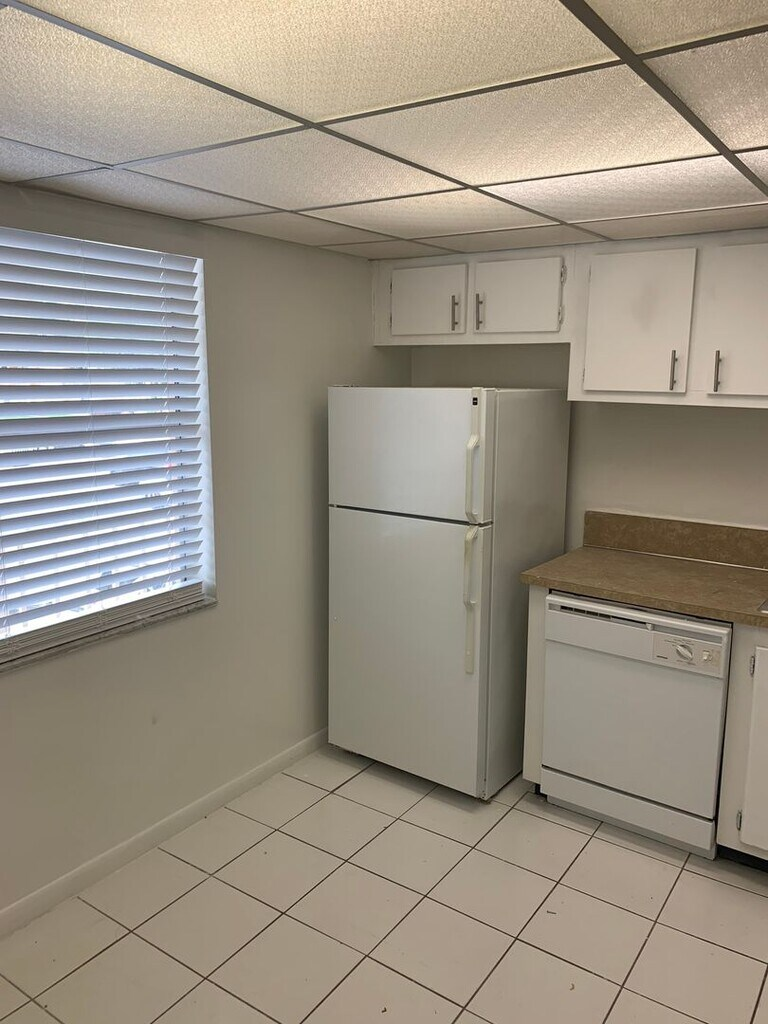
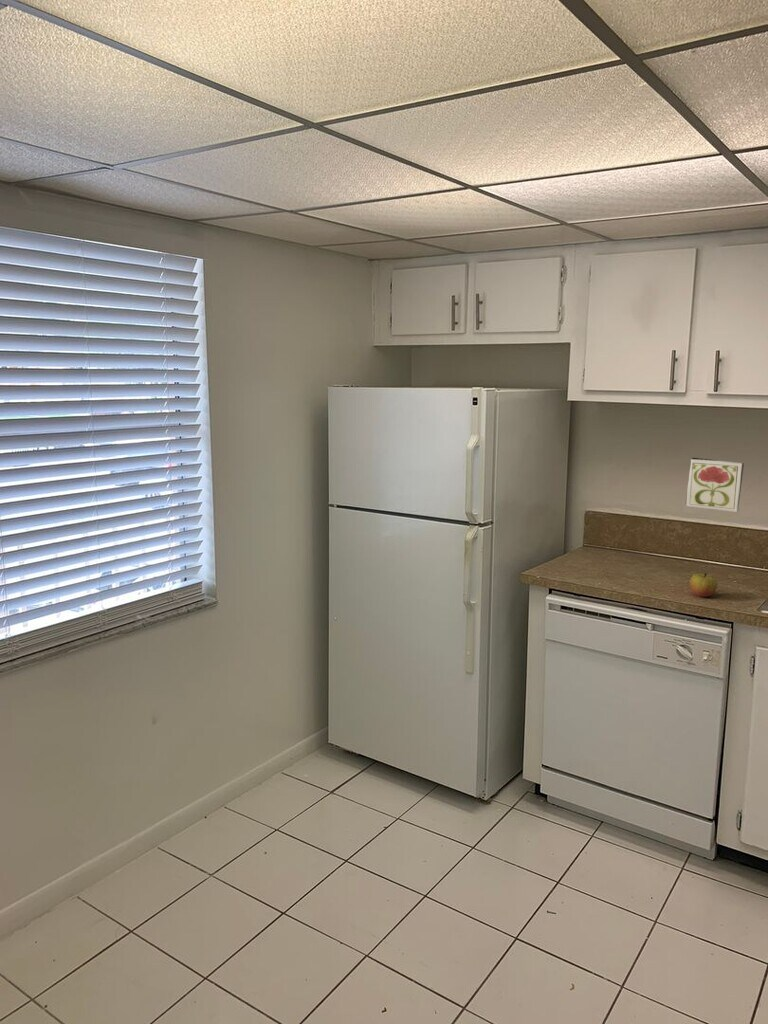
+ apple [689,572,718,598]
+ decorative tile [685,457,745,513]
